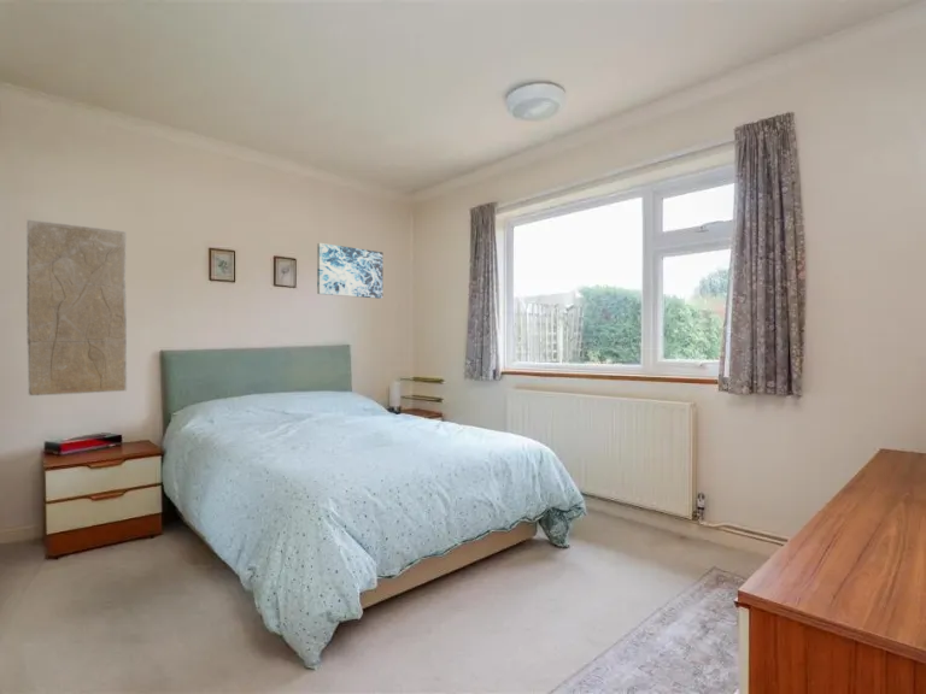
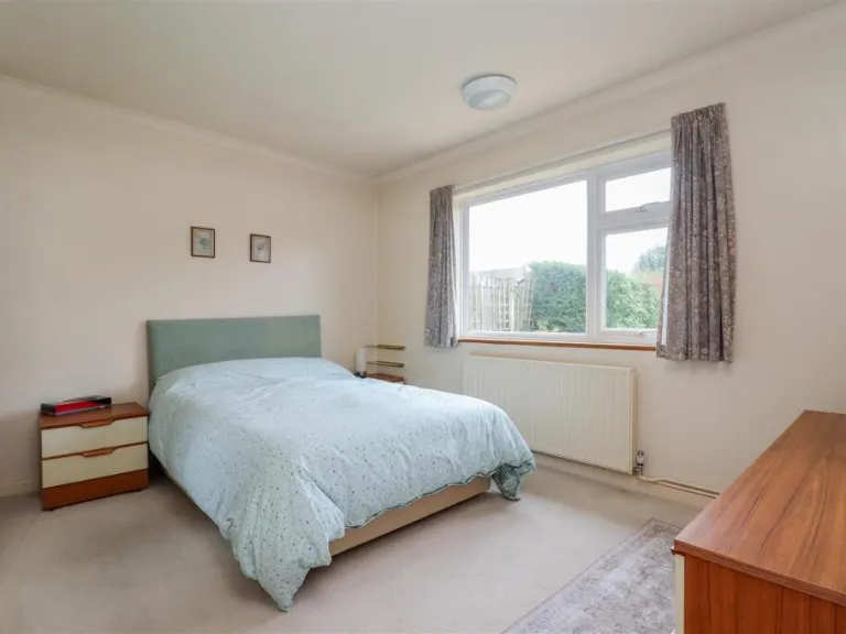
- wall art [316,242,385,300]
- stone relief [25,218,128,396]
